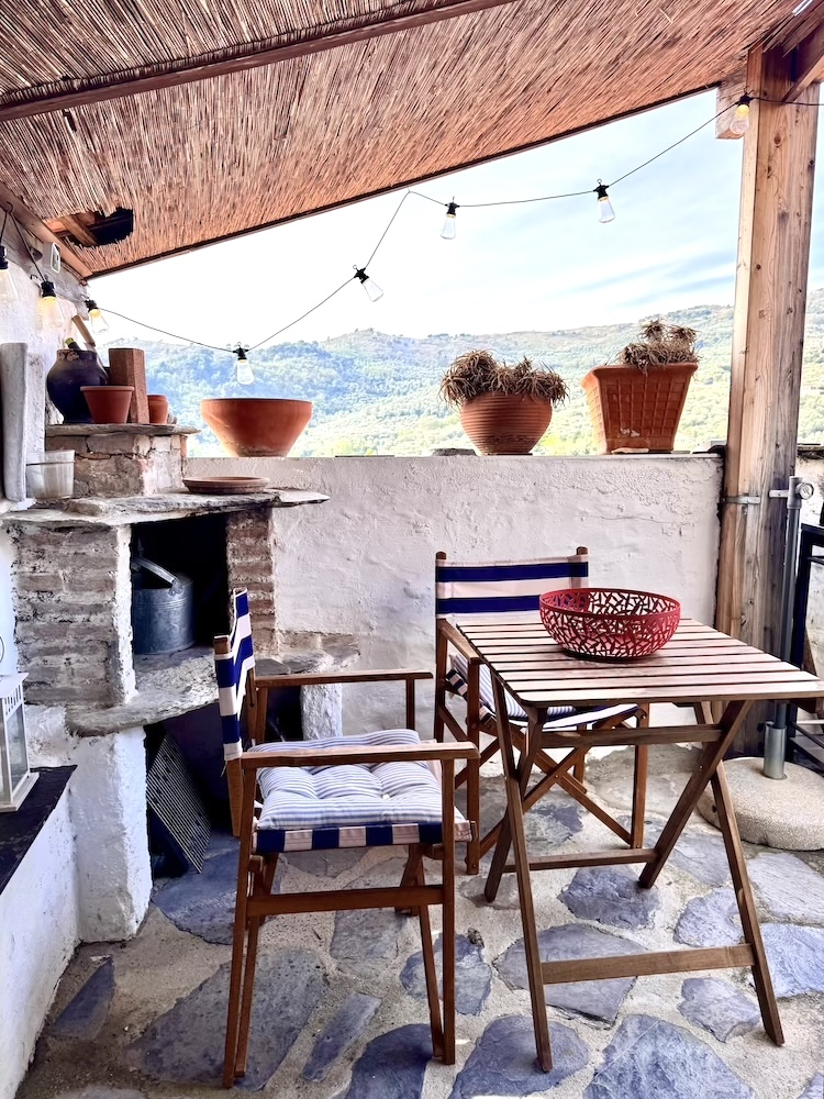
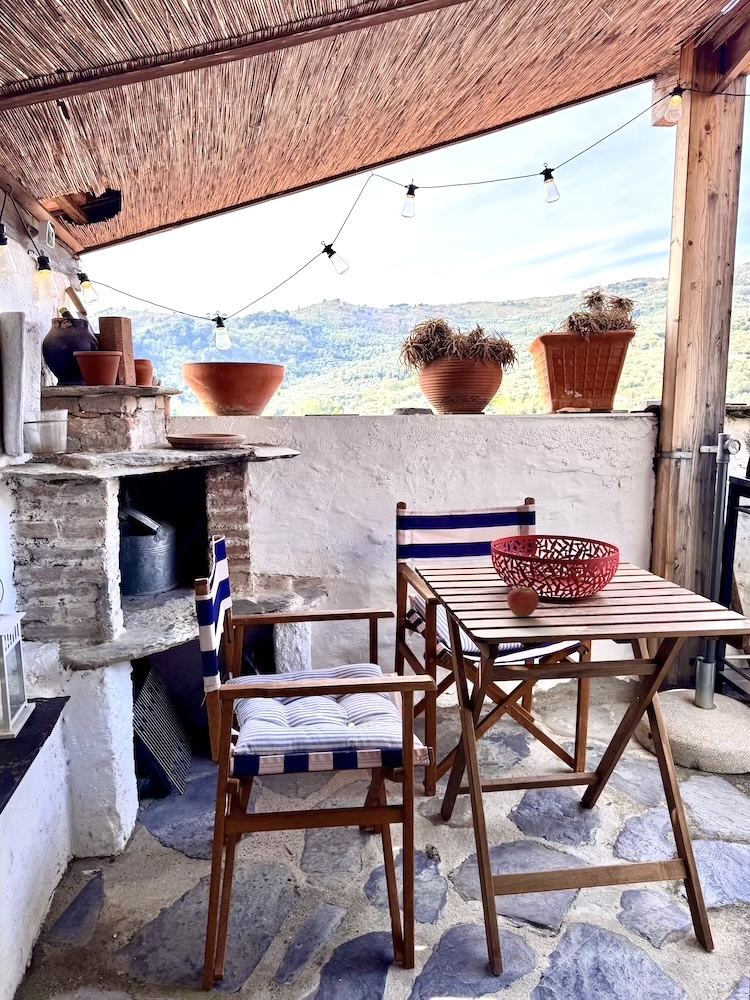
+ apple [506,583,540,618]
